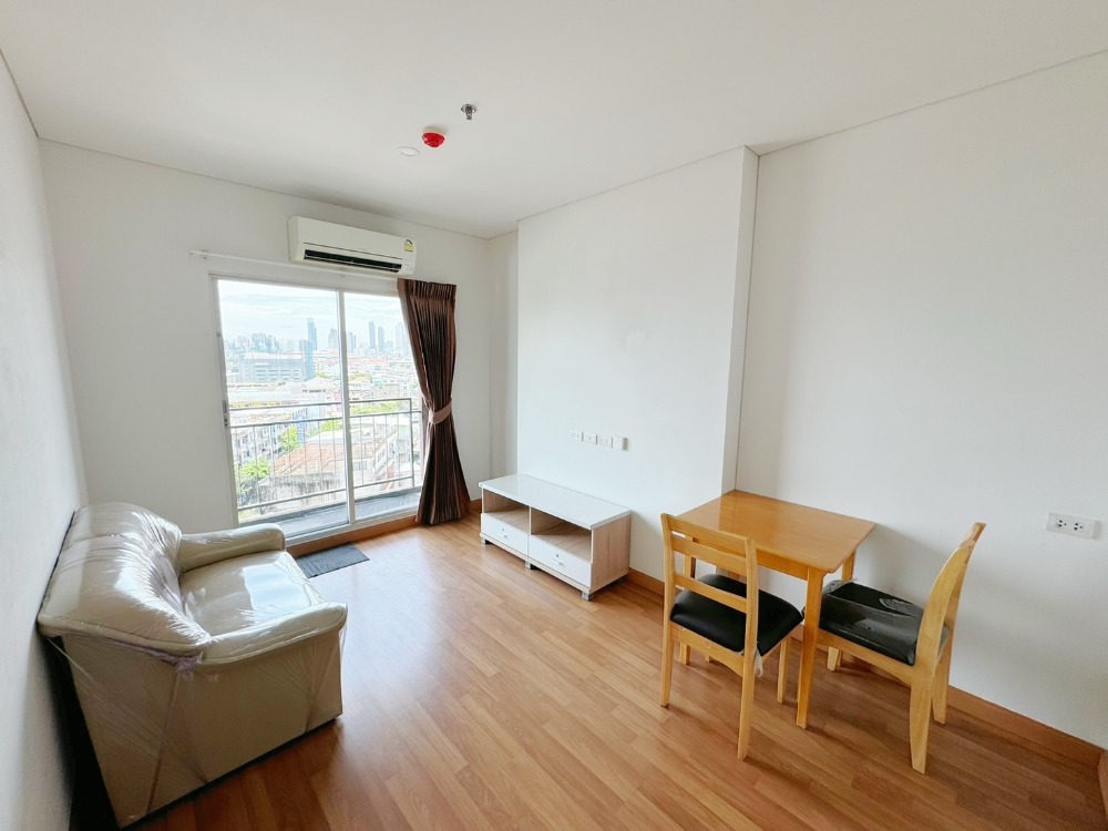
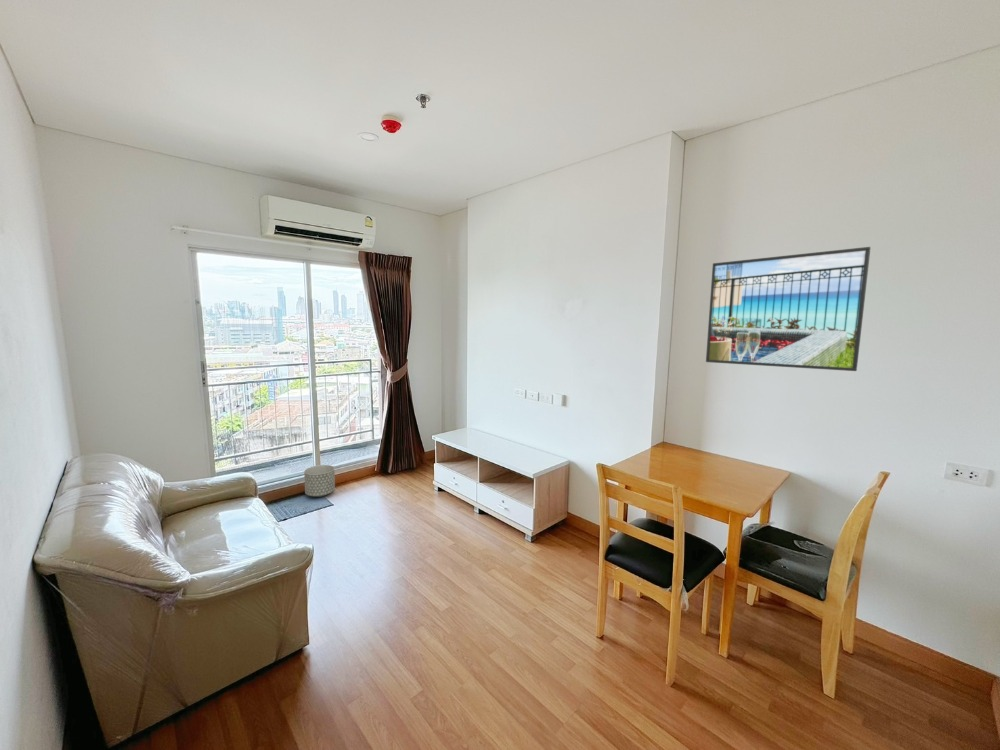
+ planter [303,464,336,498]
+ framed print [705,246,872,372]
